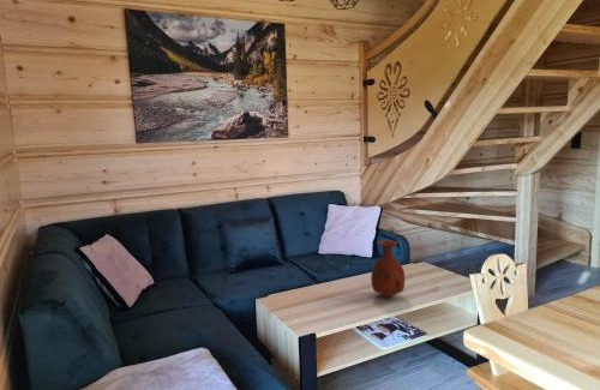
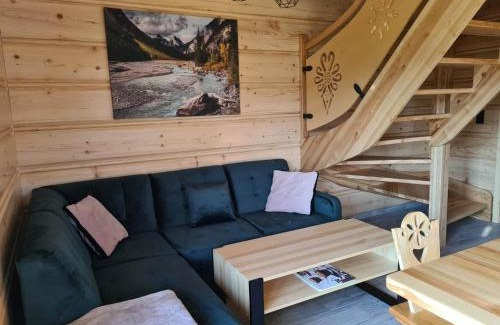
- vase [370,239,406,299]
